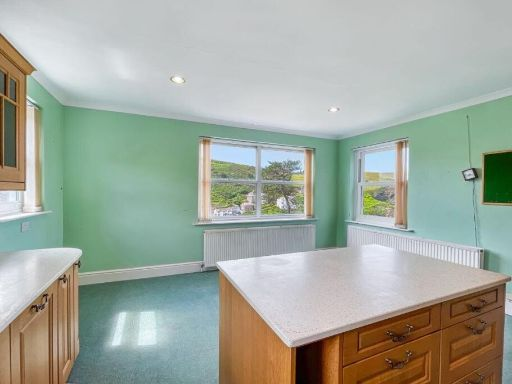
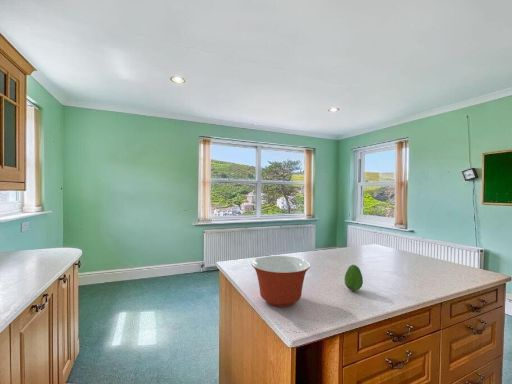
+ fruit [343,264,364,292]
+ mixing bowl [251,255,311,308]
